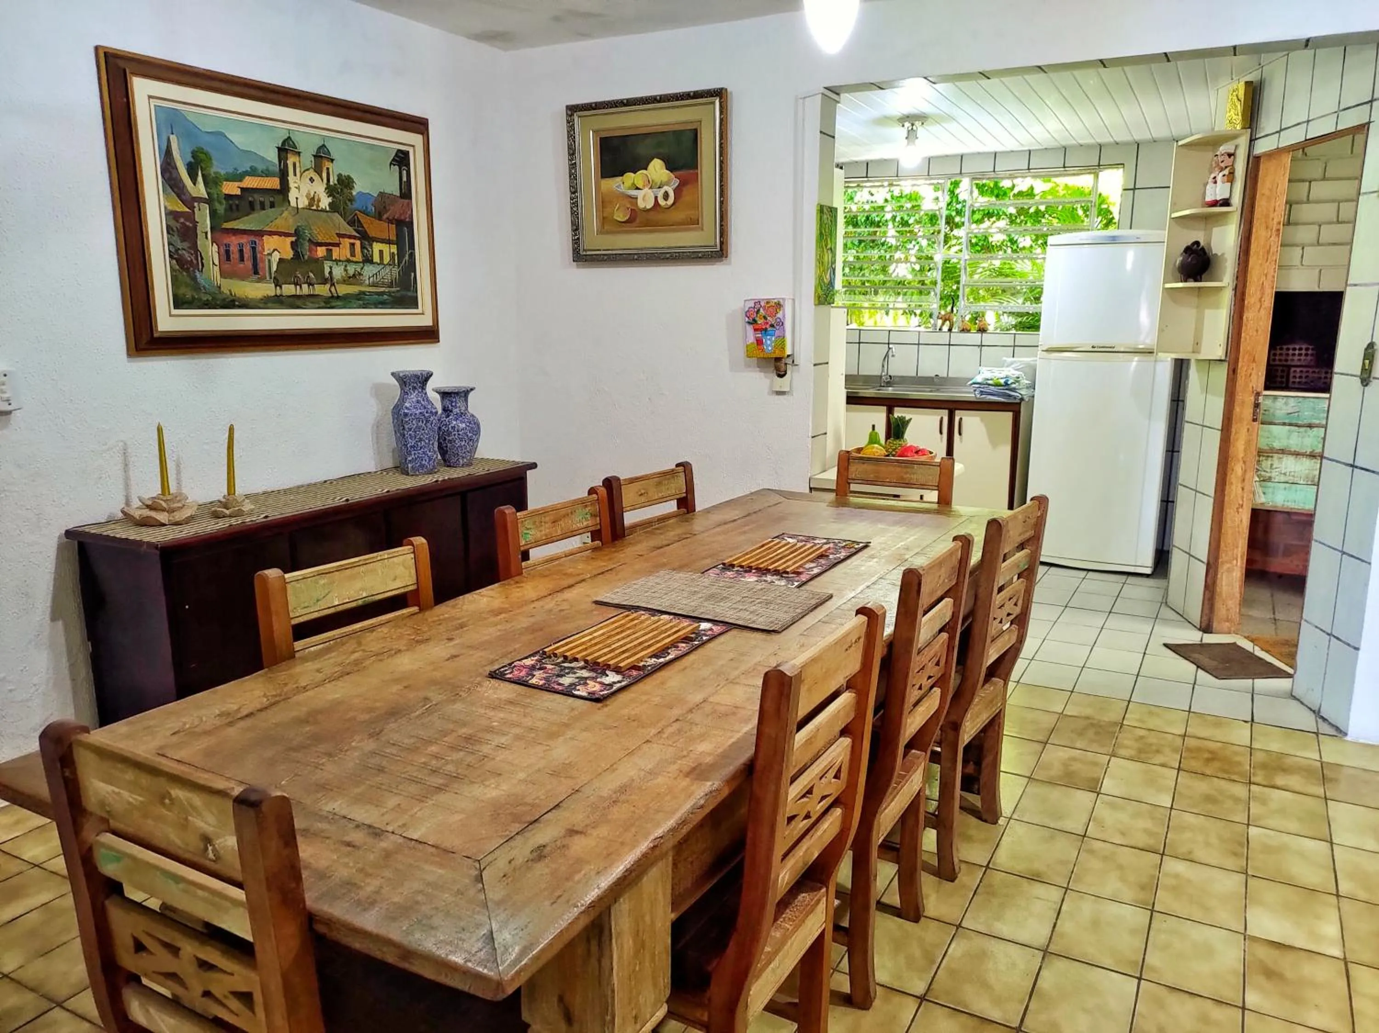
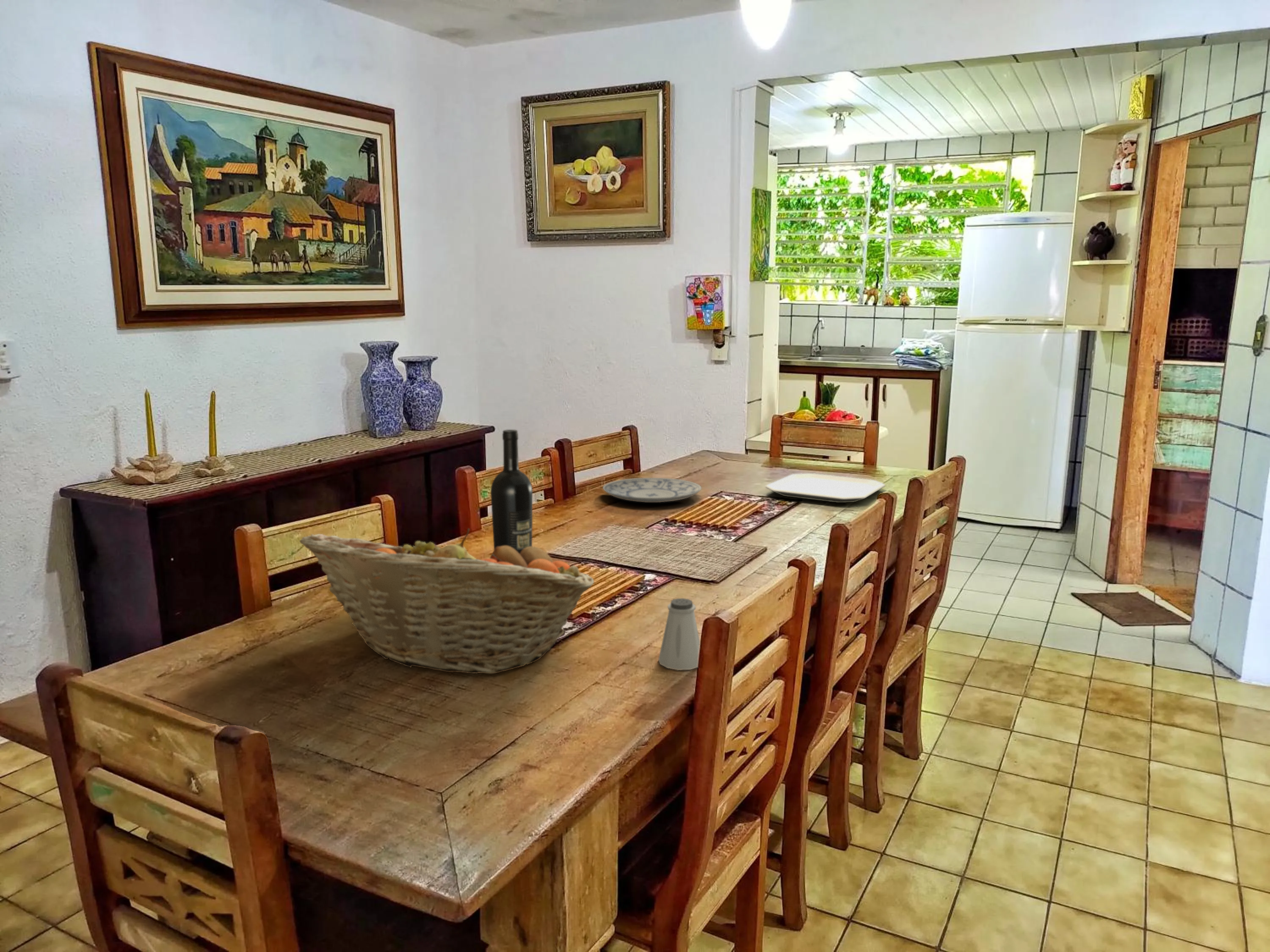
+ saltshaker [658,598,700,671]
+ plate [602,477,702,503]
+ fruit basket [299,528,595,674]
+ wine bottle [490,429,533,554]
+ plate [765,473,886,503]
